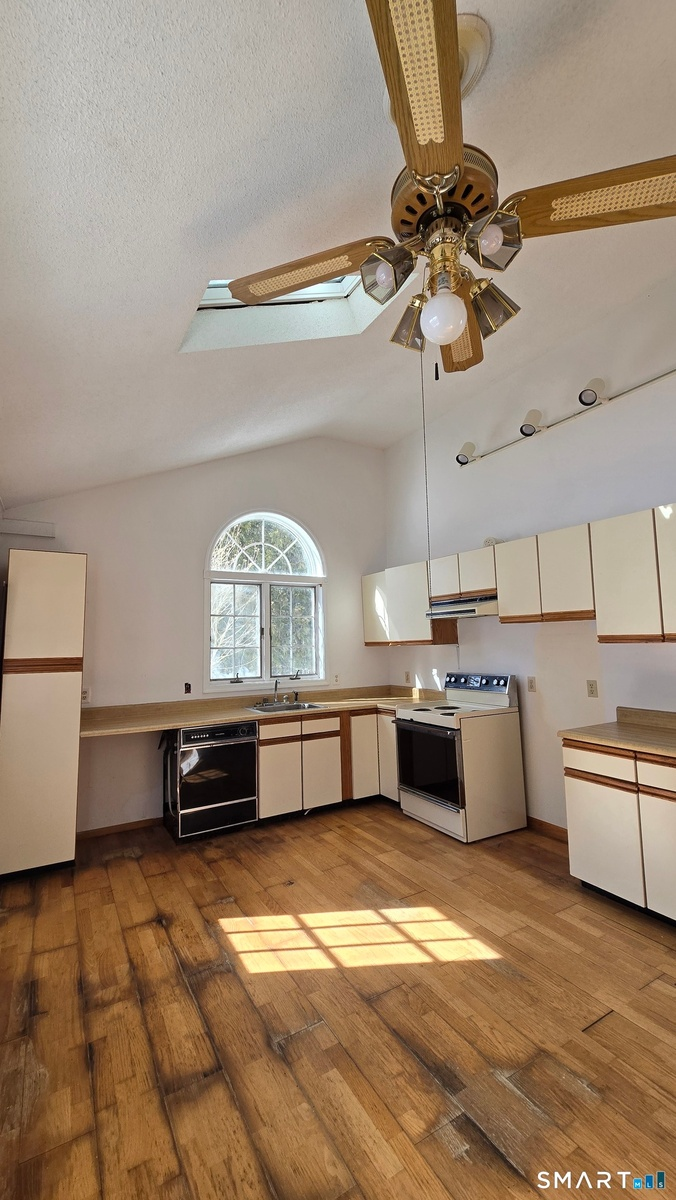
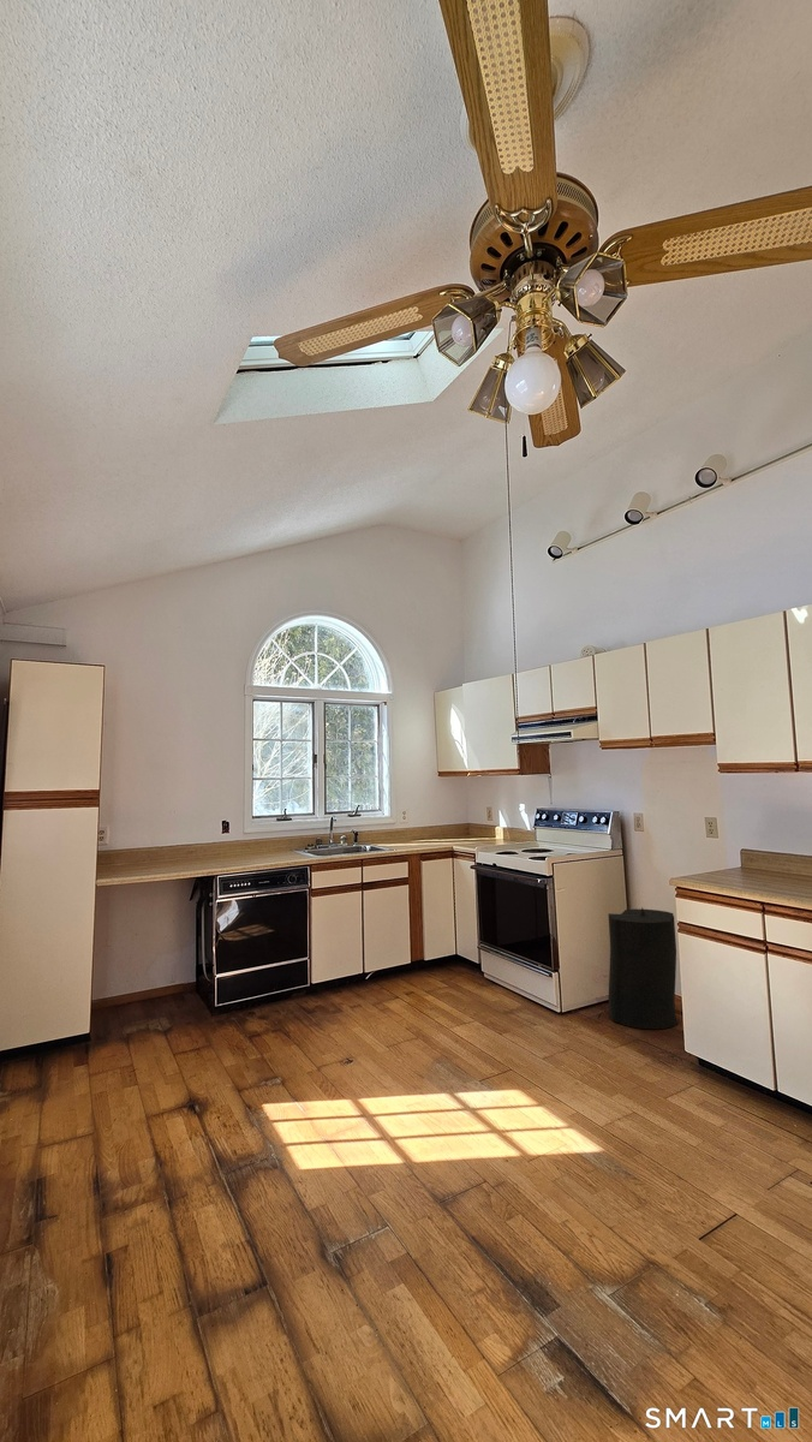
+ trash can [608,907,679,1031]
